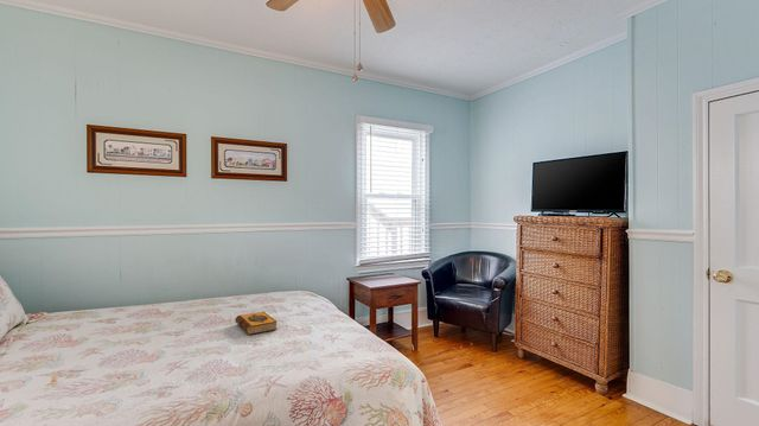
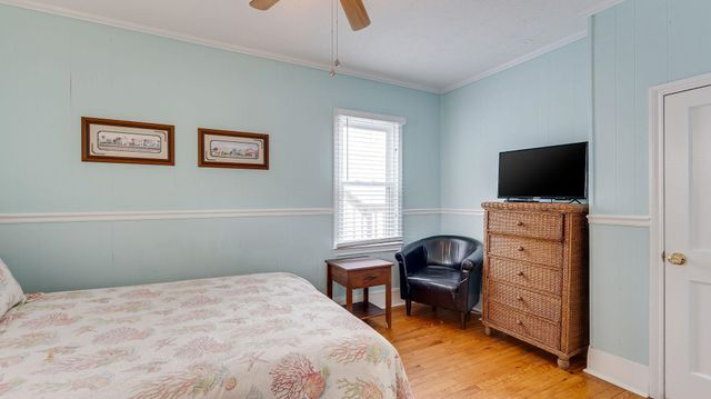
- hardback book [234,311,278,336]
